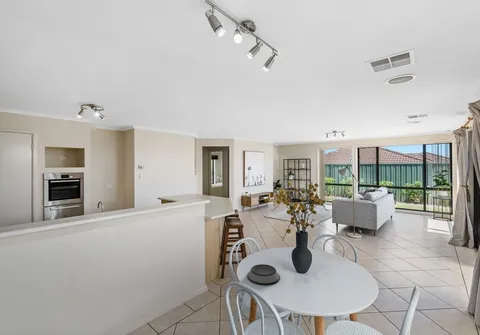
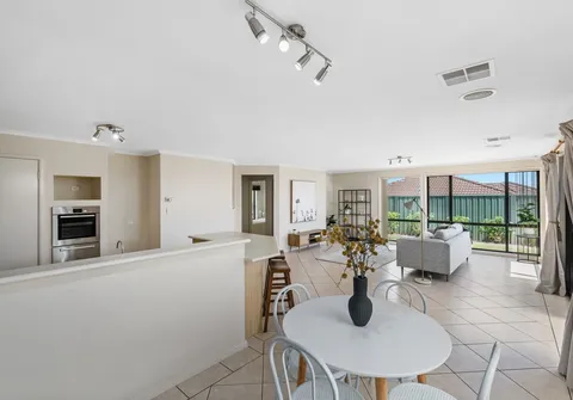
- bowl [246,263,281,286]
